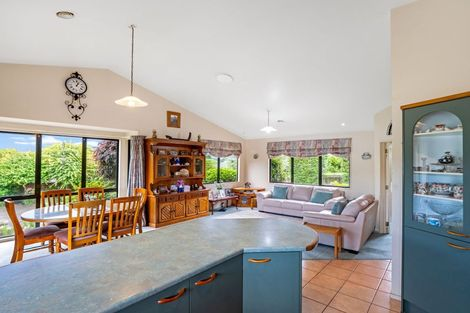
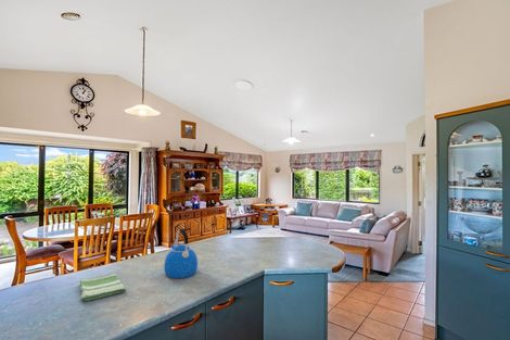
+ kettle [163,228,199,279]
+ dish towel [79,273,127,302]
